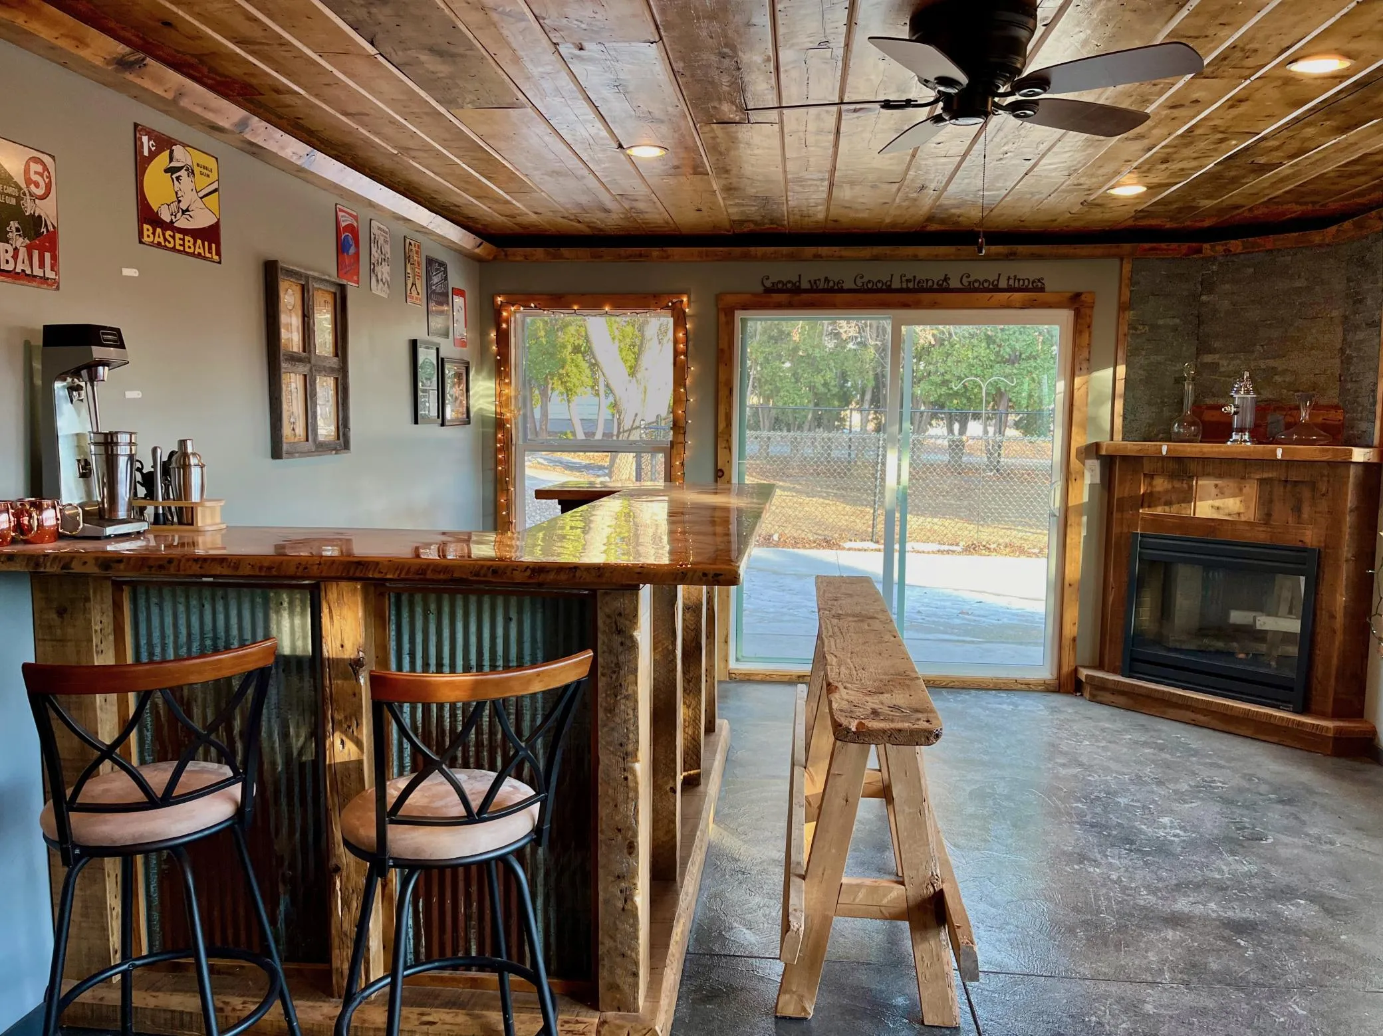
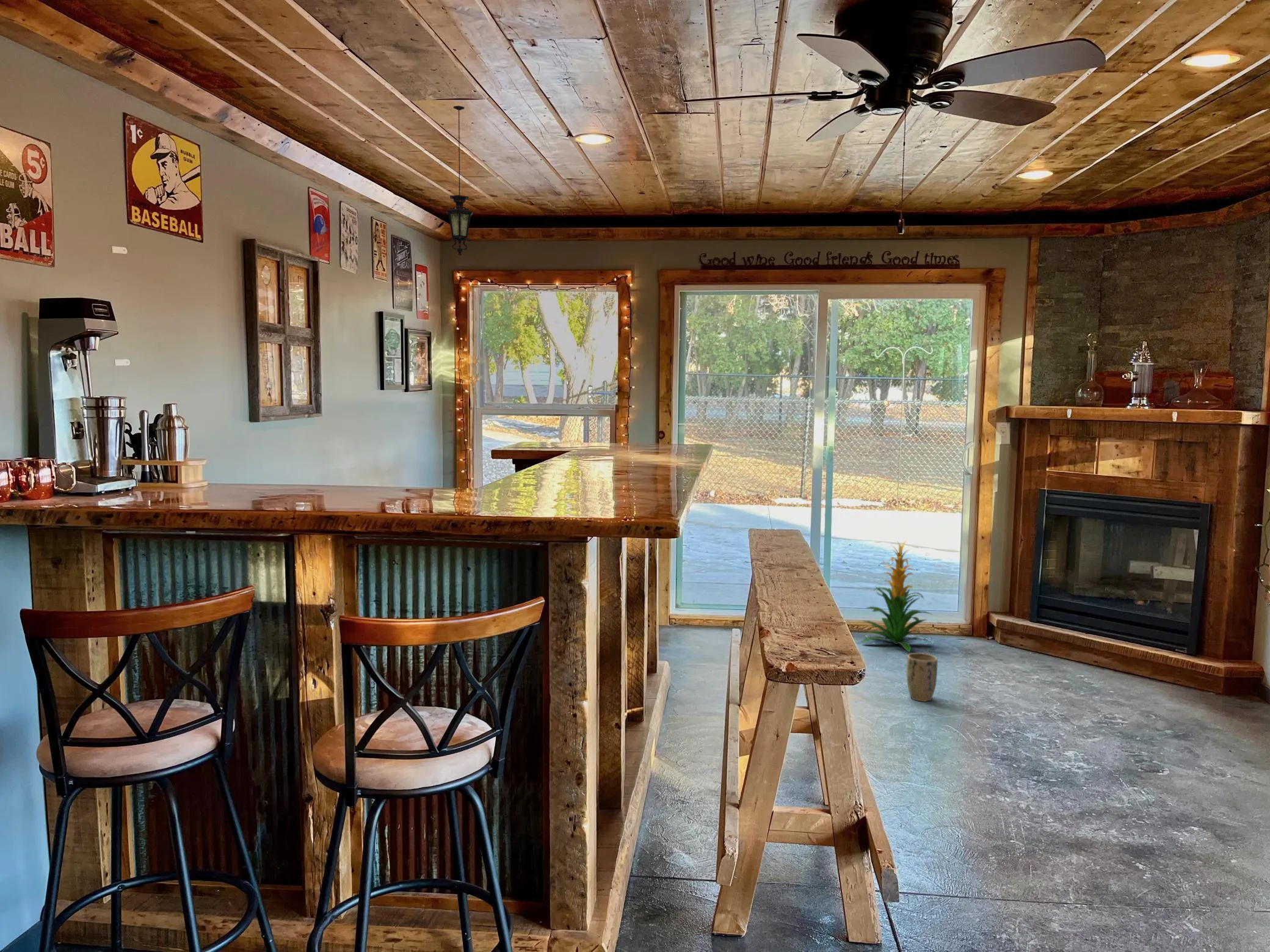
+ indoor plant [861,540,933,653]
+ hanging lantern [446,105,474,256]
+ plant pot [906,652,938,702]
